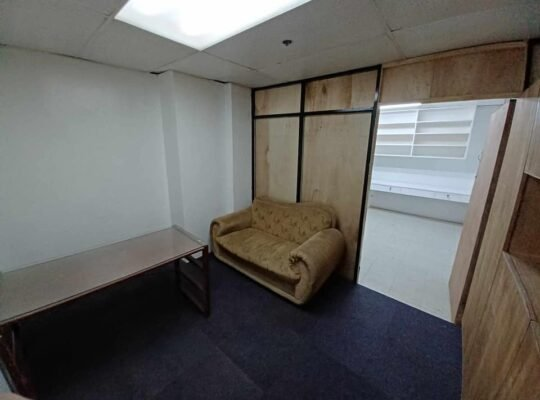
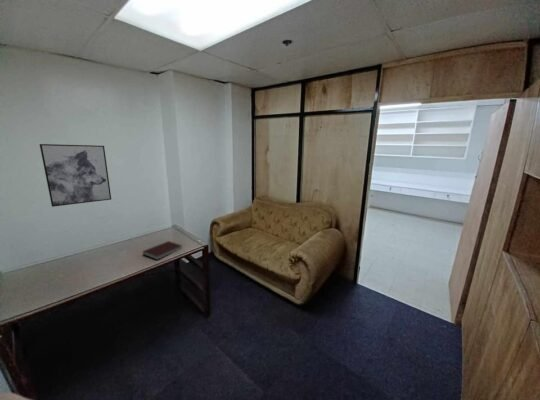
+ notebook [142,240,183,261]
+ wall art [39,143,112,208]
